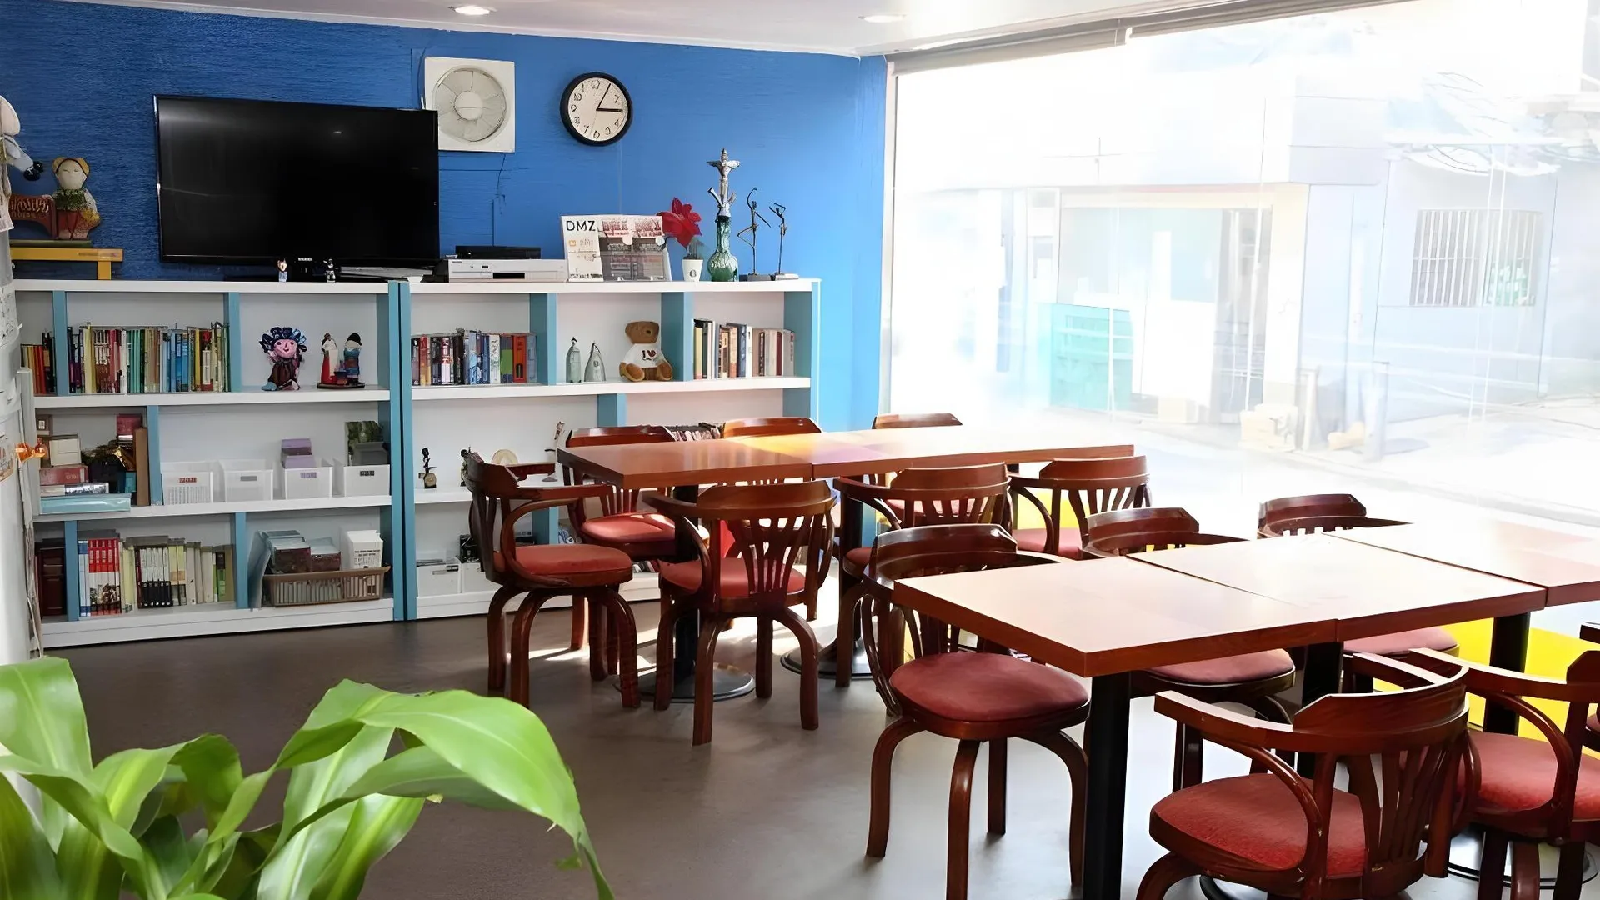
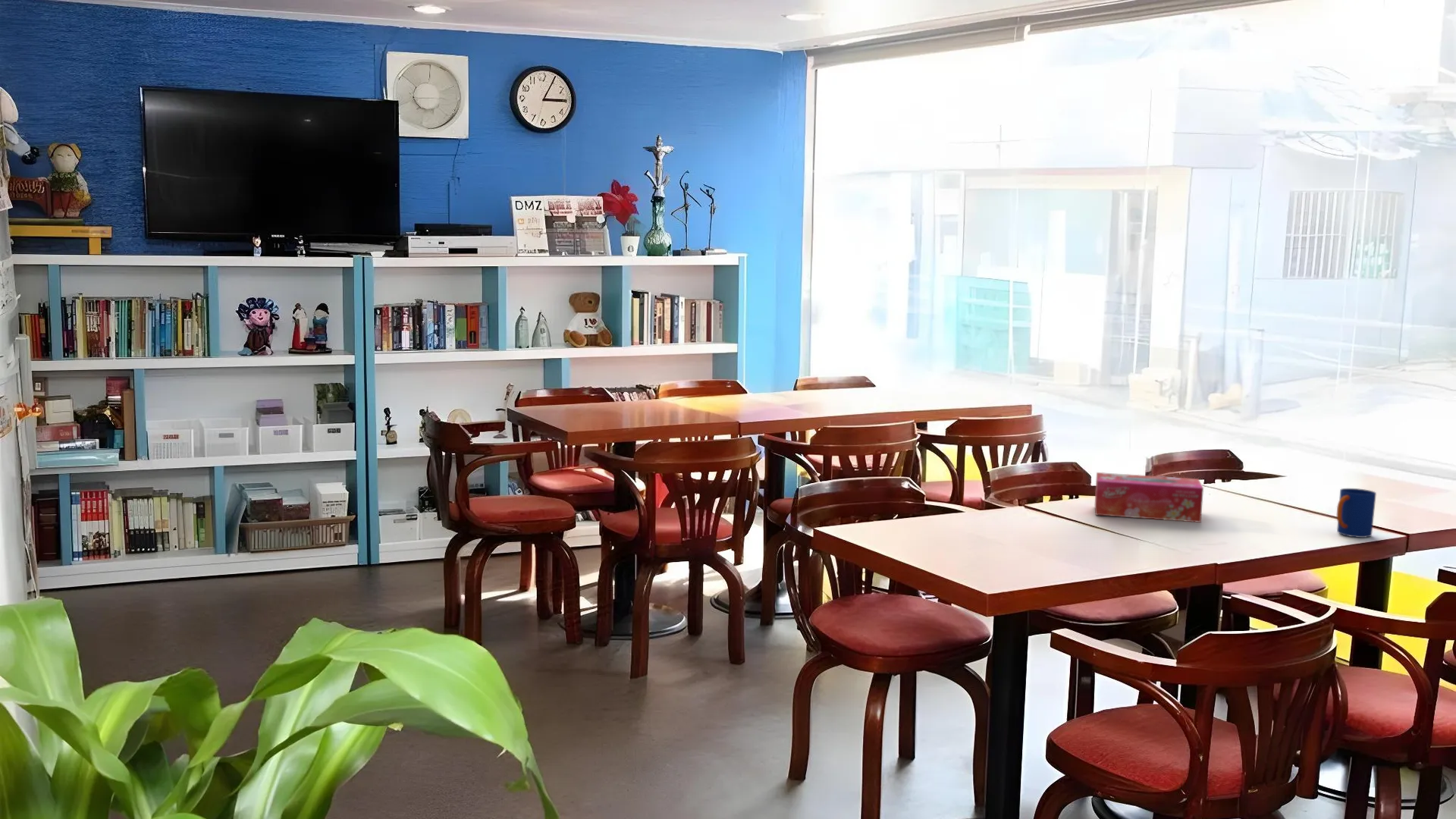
+ mug [1336,488,1377,538]
+ tissue box [1094,472,1204,523]
